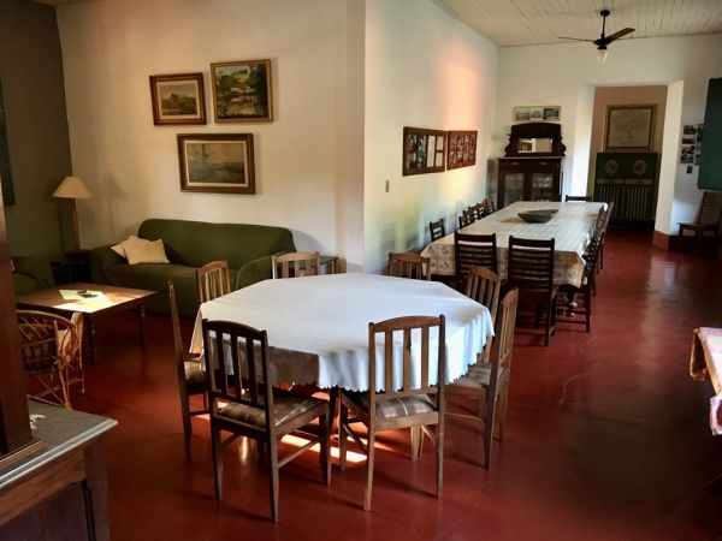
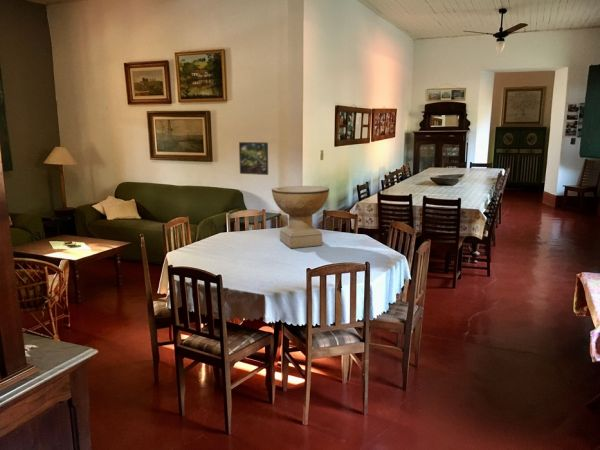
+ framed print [238,141,269,176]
+ decorative bowl [271,185,330,249]
